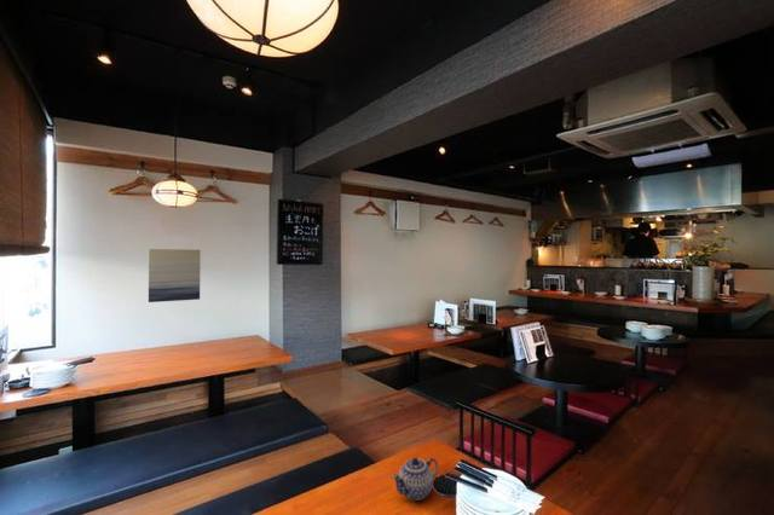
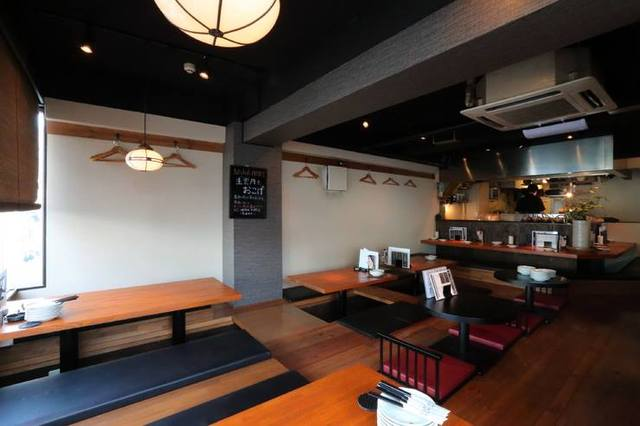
- teapot [391,456,439,502]
- wall art [148,248,201,303]
